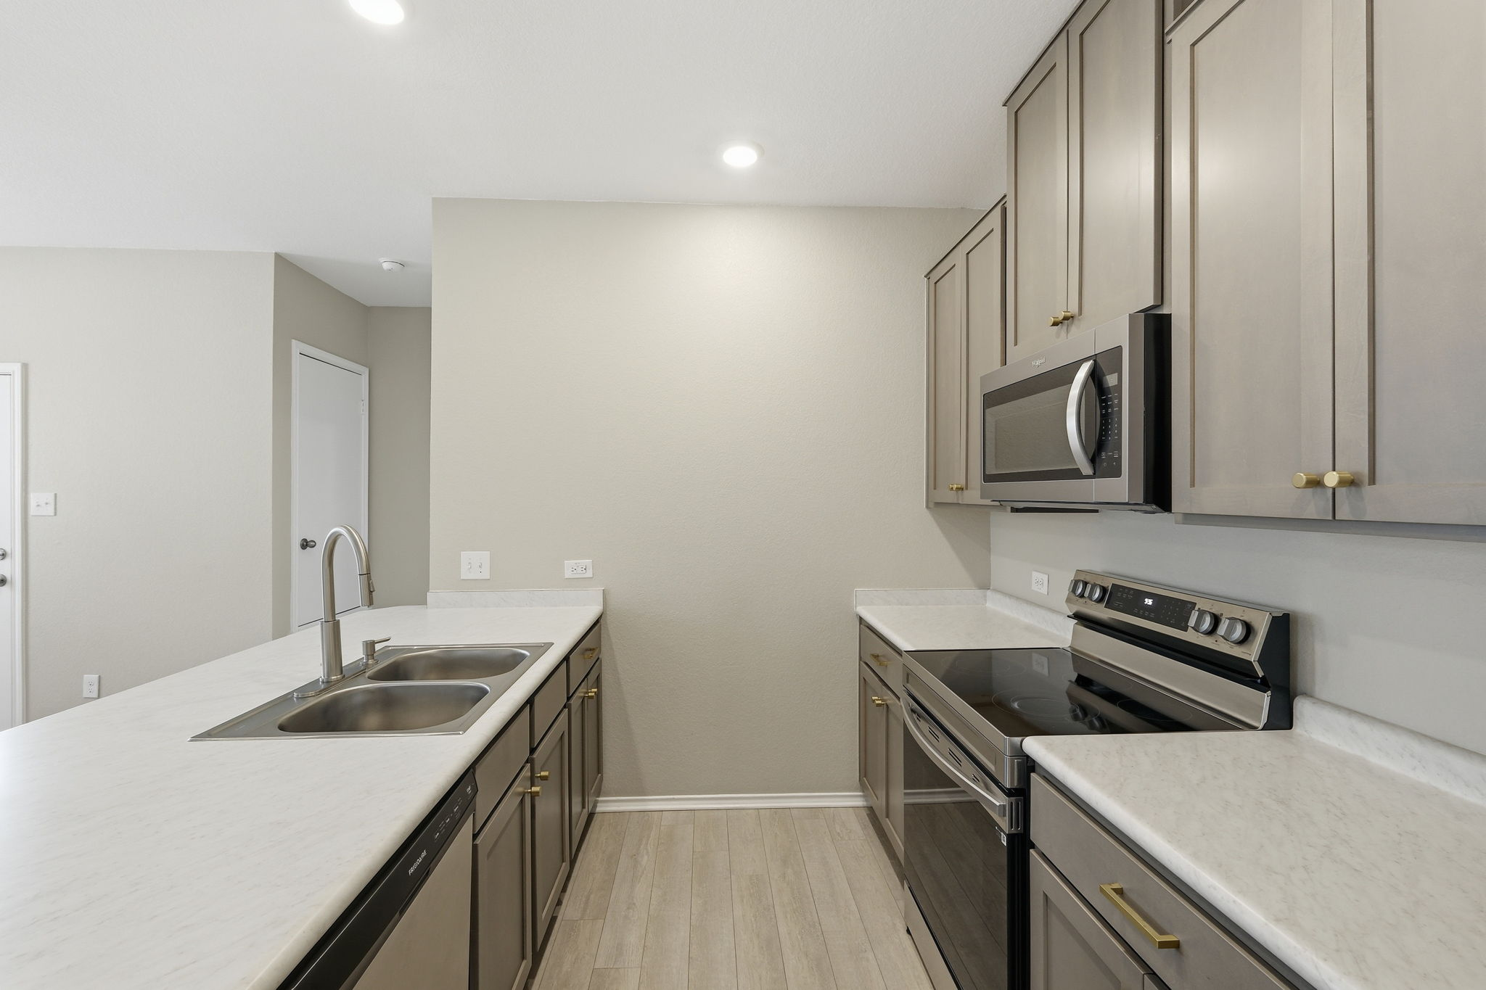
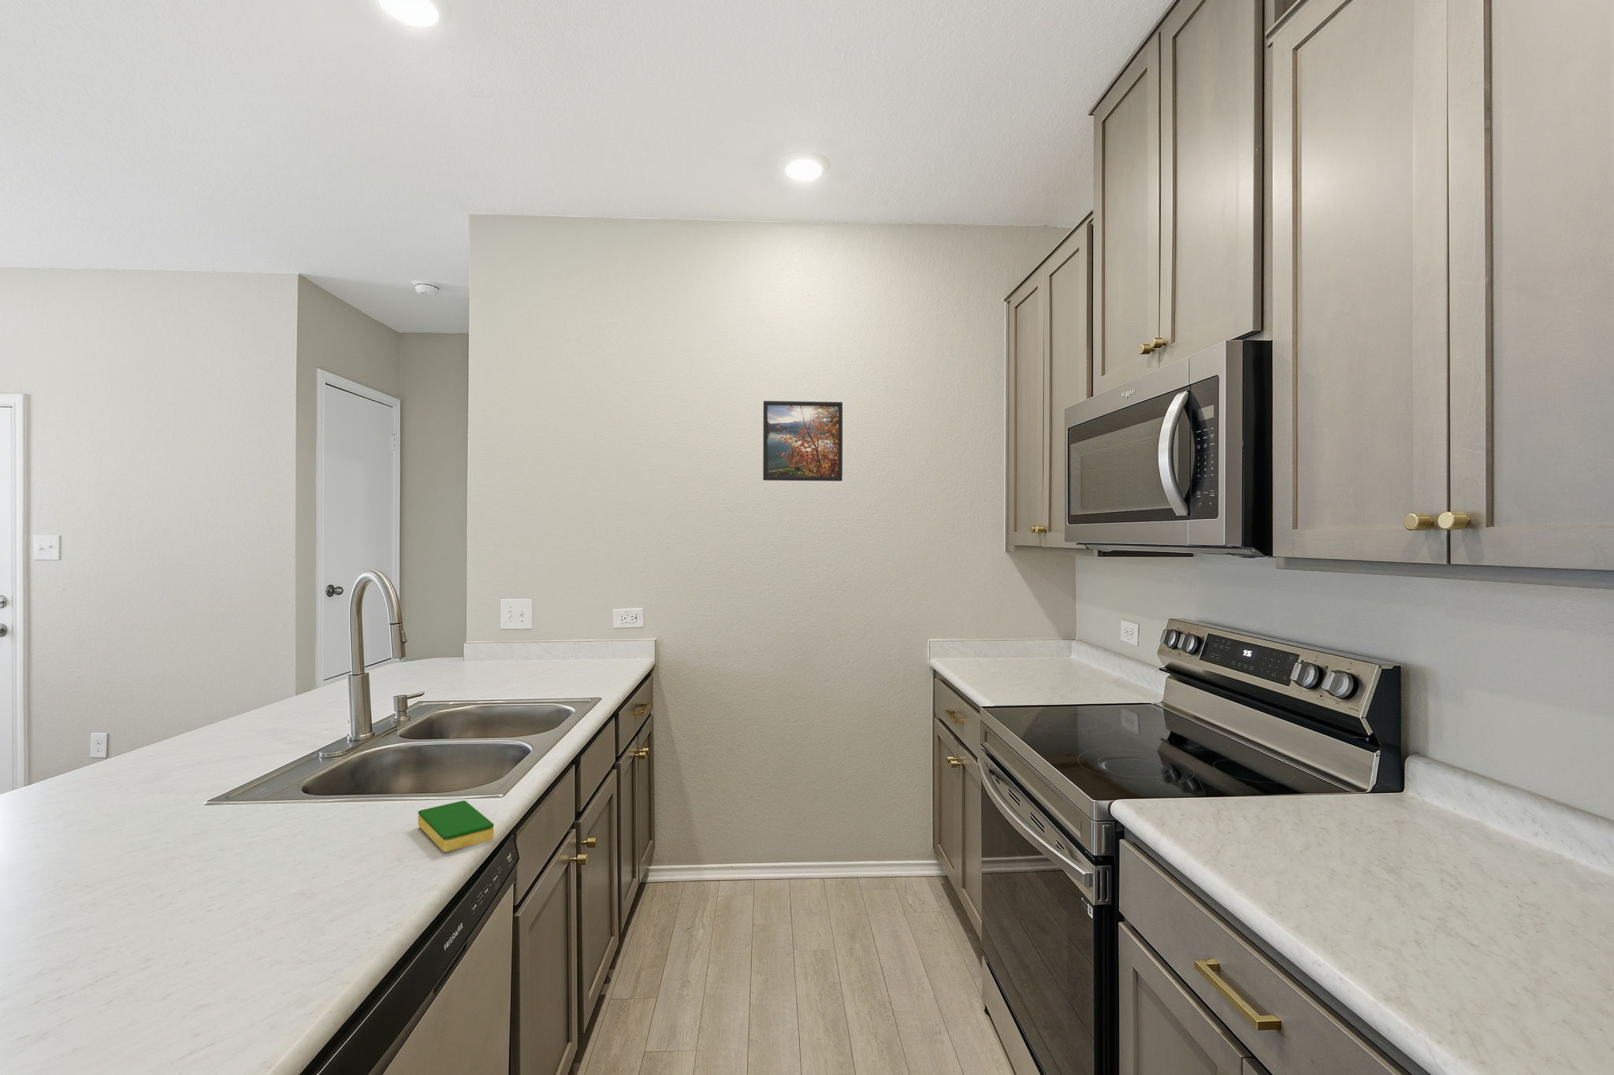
+ dish sponge [418,800,494,853]
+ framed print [762,400,844,482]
